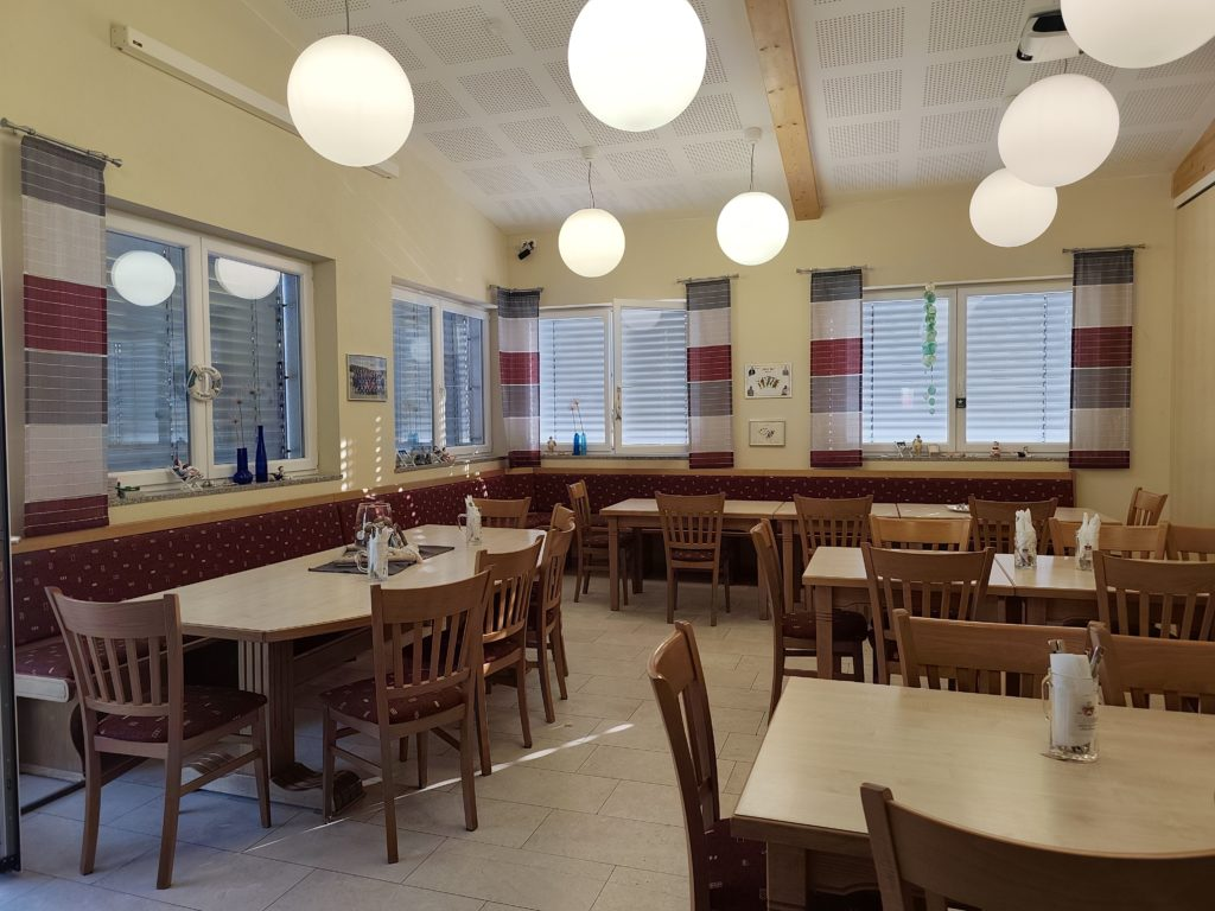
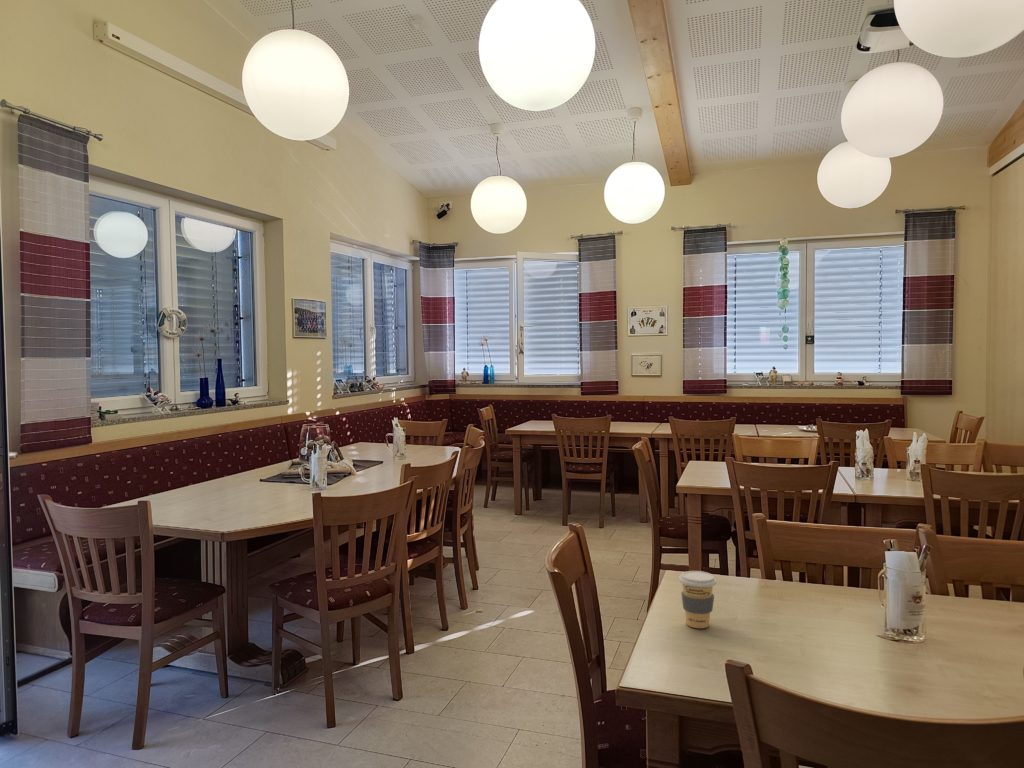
+ coffee cup [678,570,718,629]
